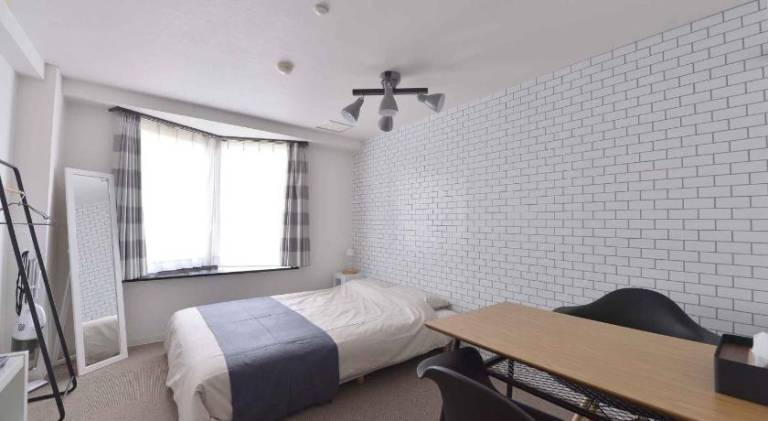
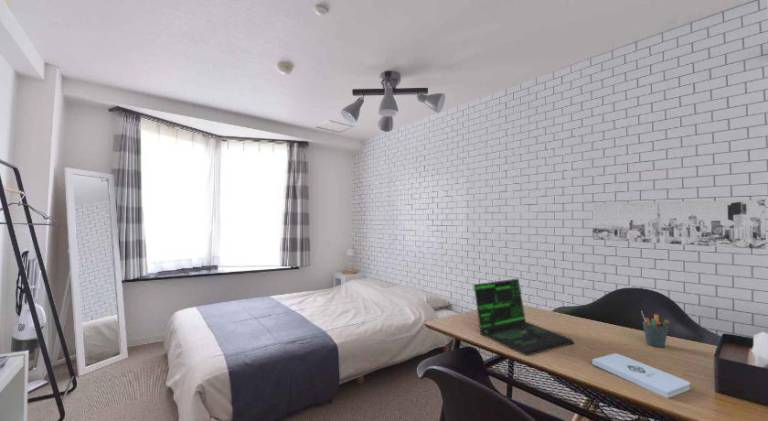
+ notepad [591,353,691,399]
+ laptop [473,278,575,357]
+ wall art [592,199,767,250]
+ pen holder [640,310,671,348]
